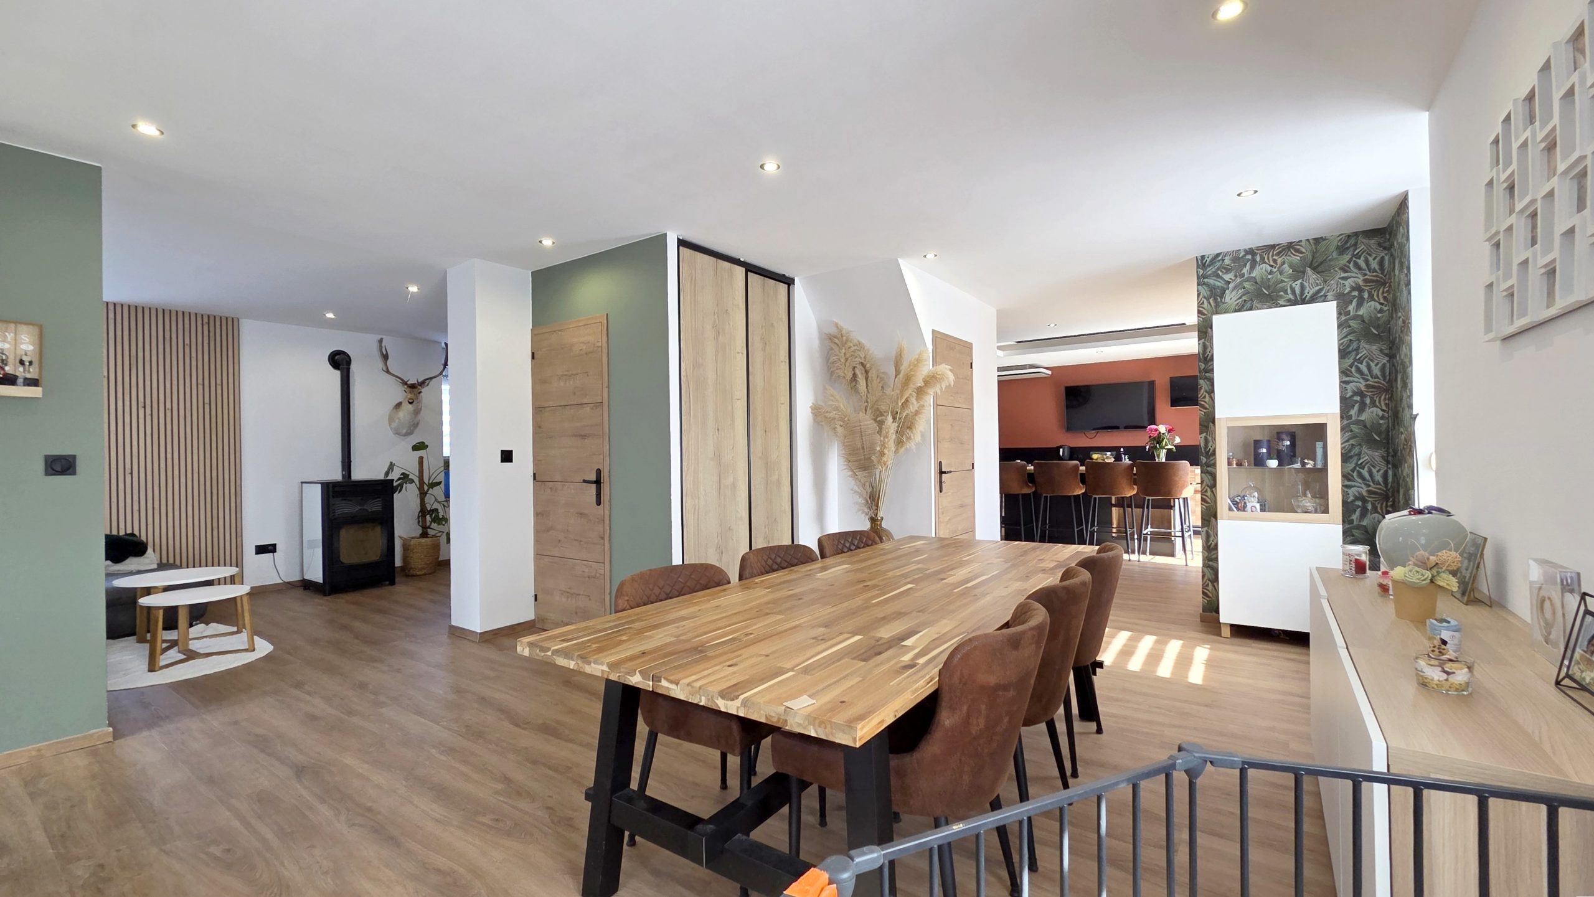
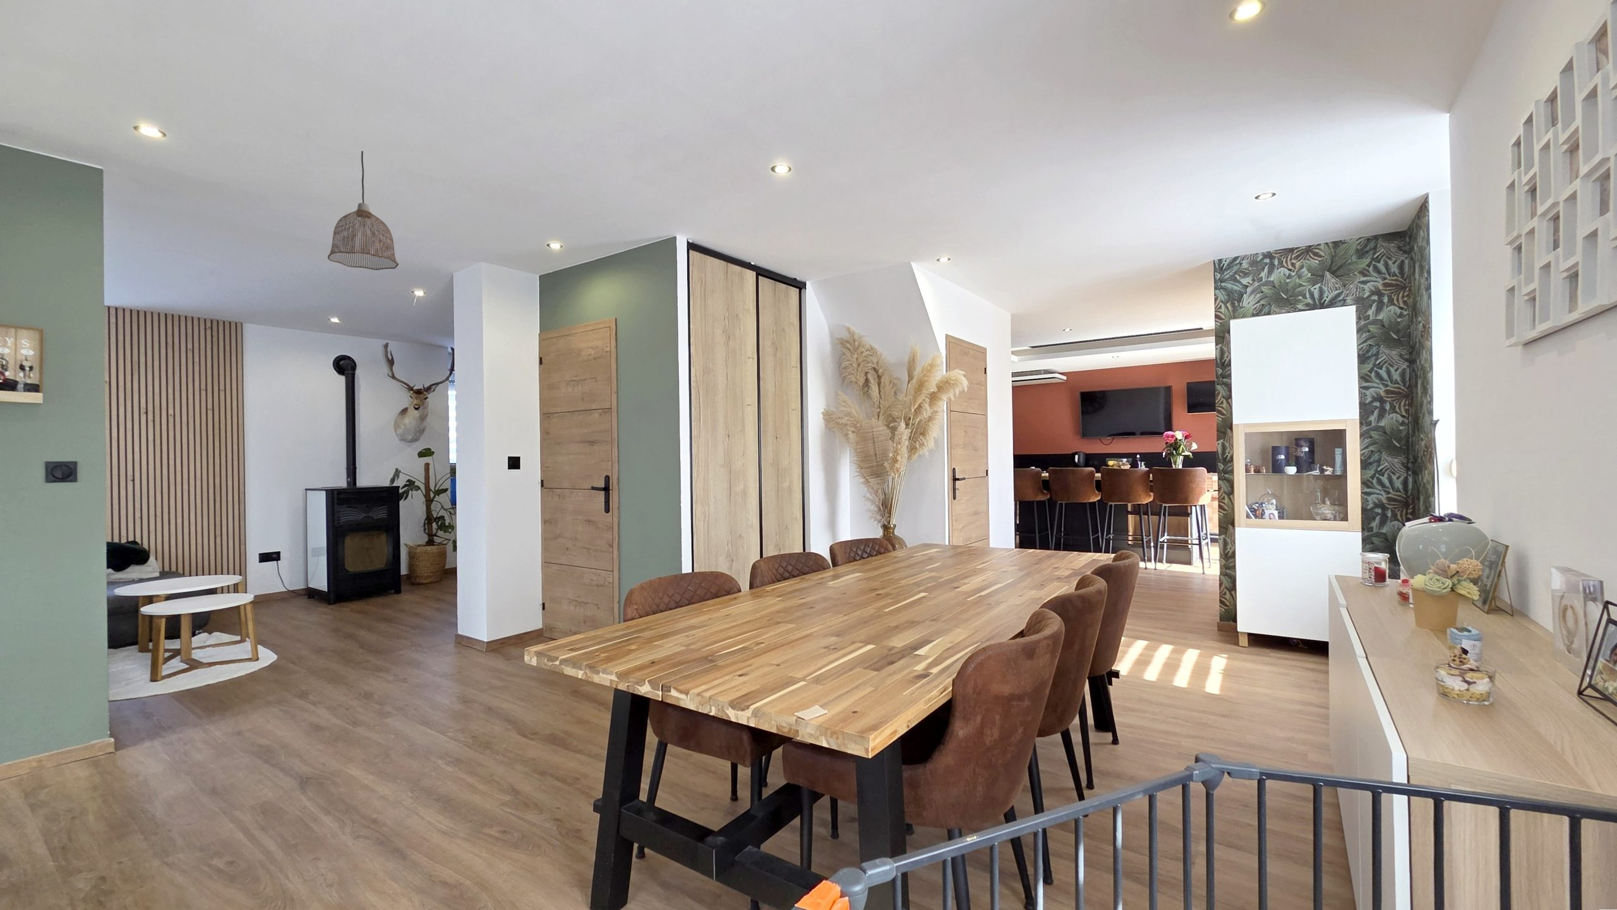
+ pendant lamp [328,150,399,271]
